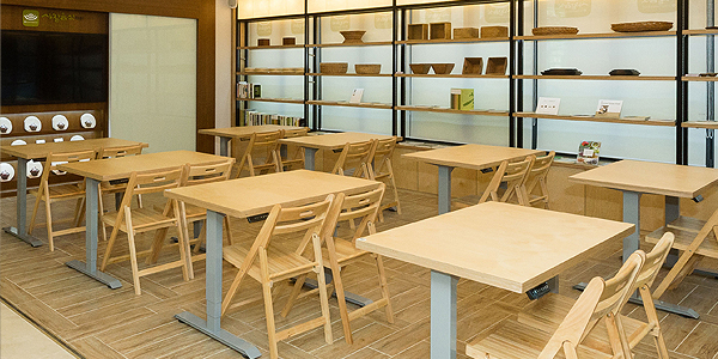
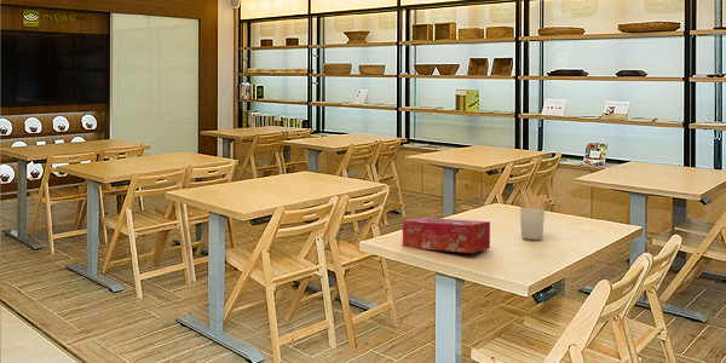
+ utensil holder [515,192,551,241]
+ tissue box [402,217,491,254]
